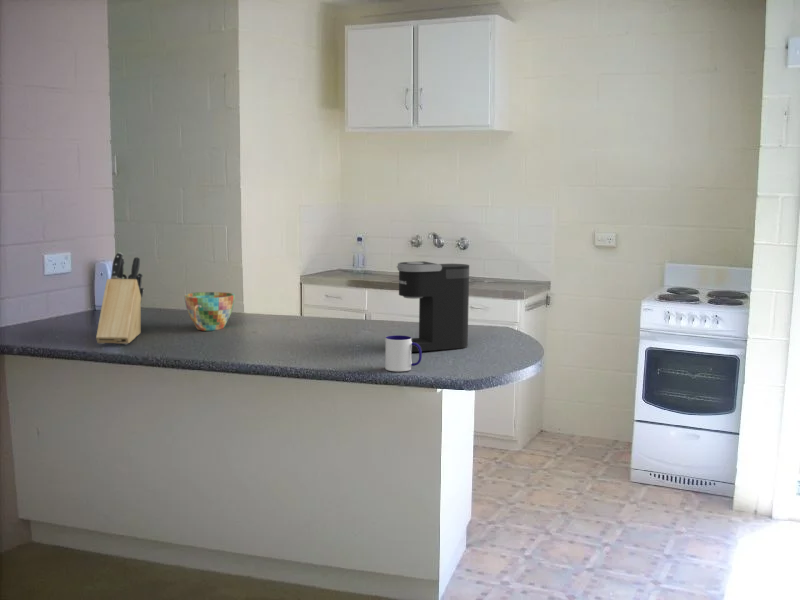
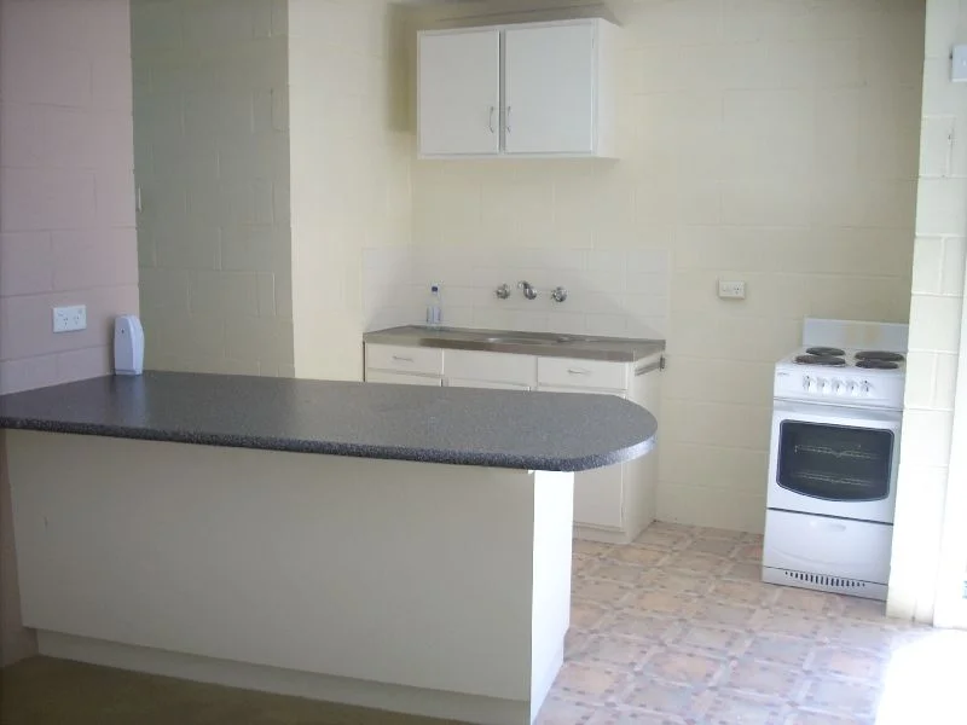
- knife block [95,251,145,345]
- cup [183,291,236,332]
- coffee maker [396,260,470,353]
- mug [384,335,423,372]
